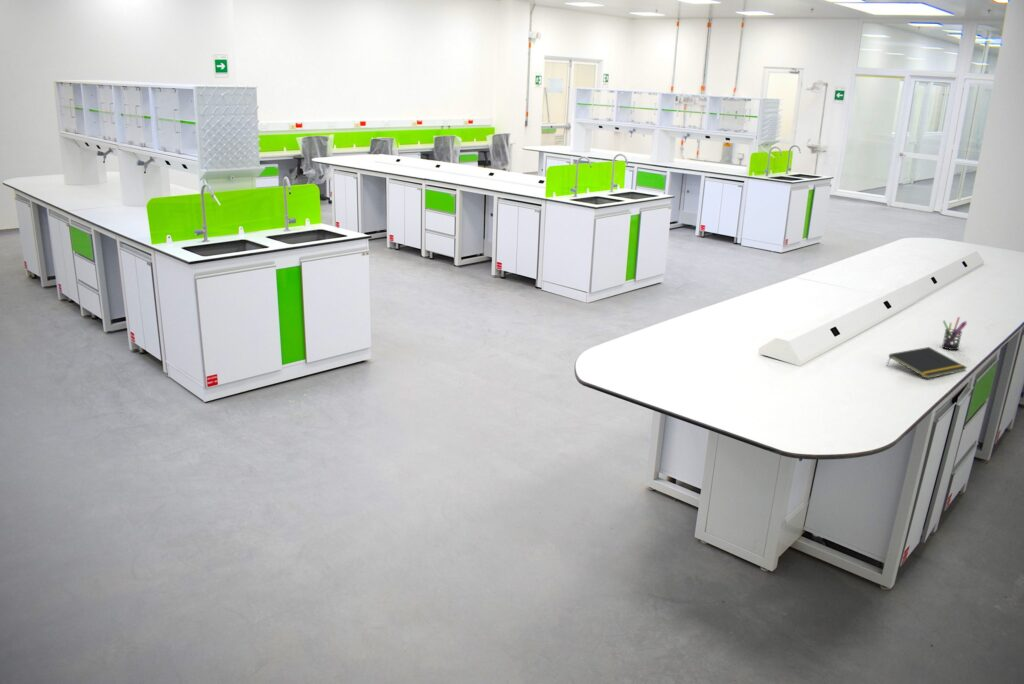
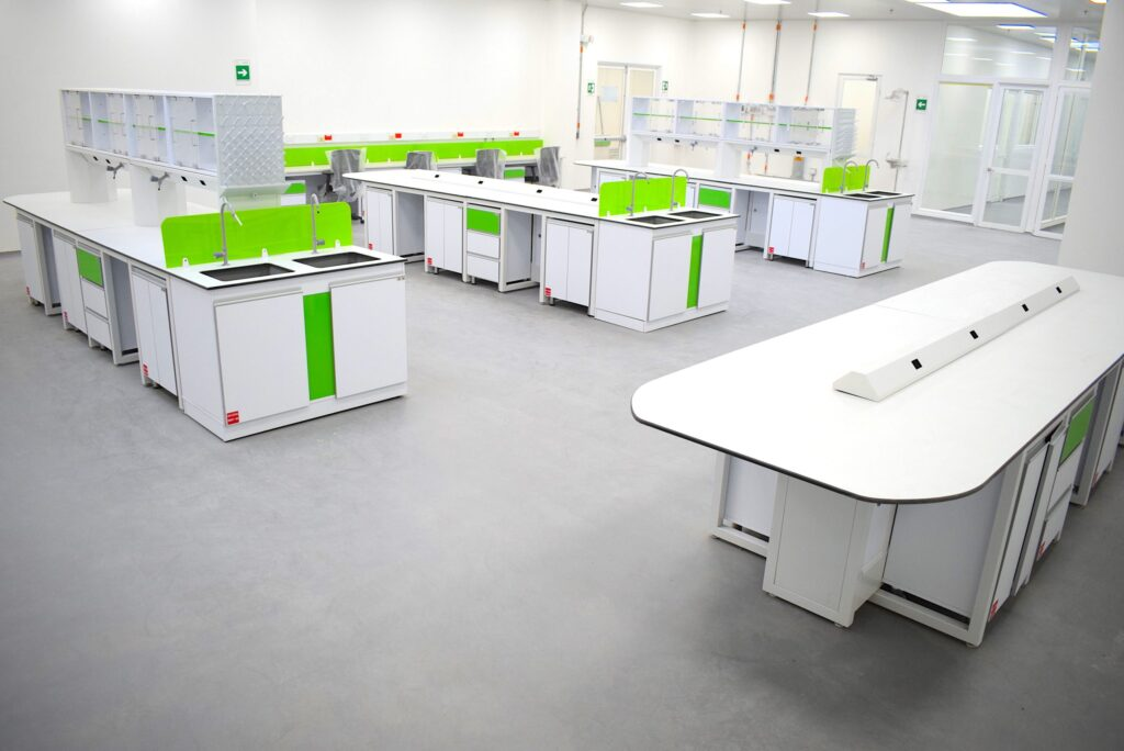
- pen holder [941,316,968,351]
- notepad [885,346,968,380]
